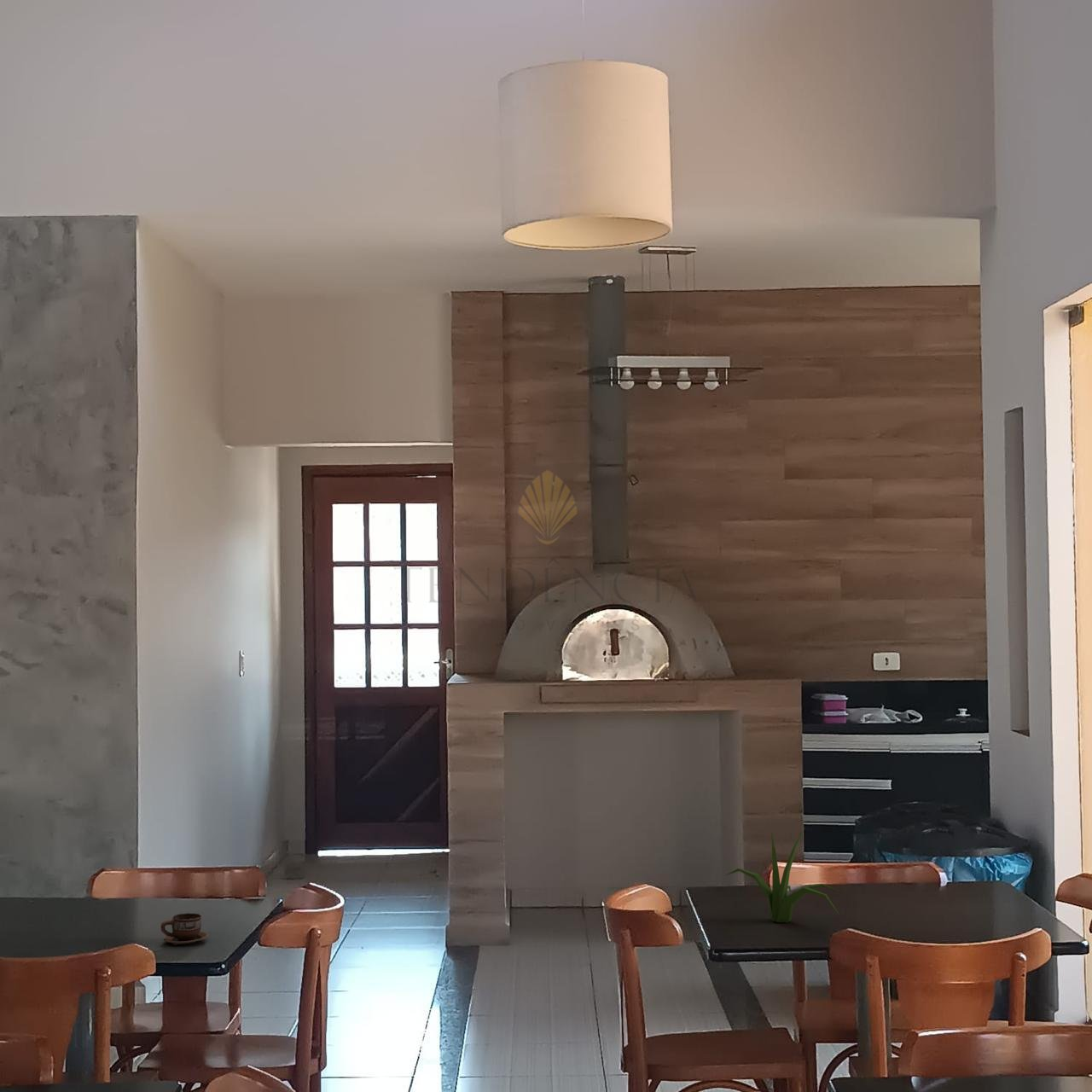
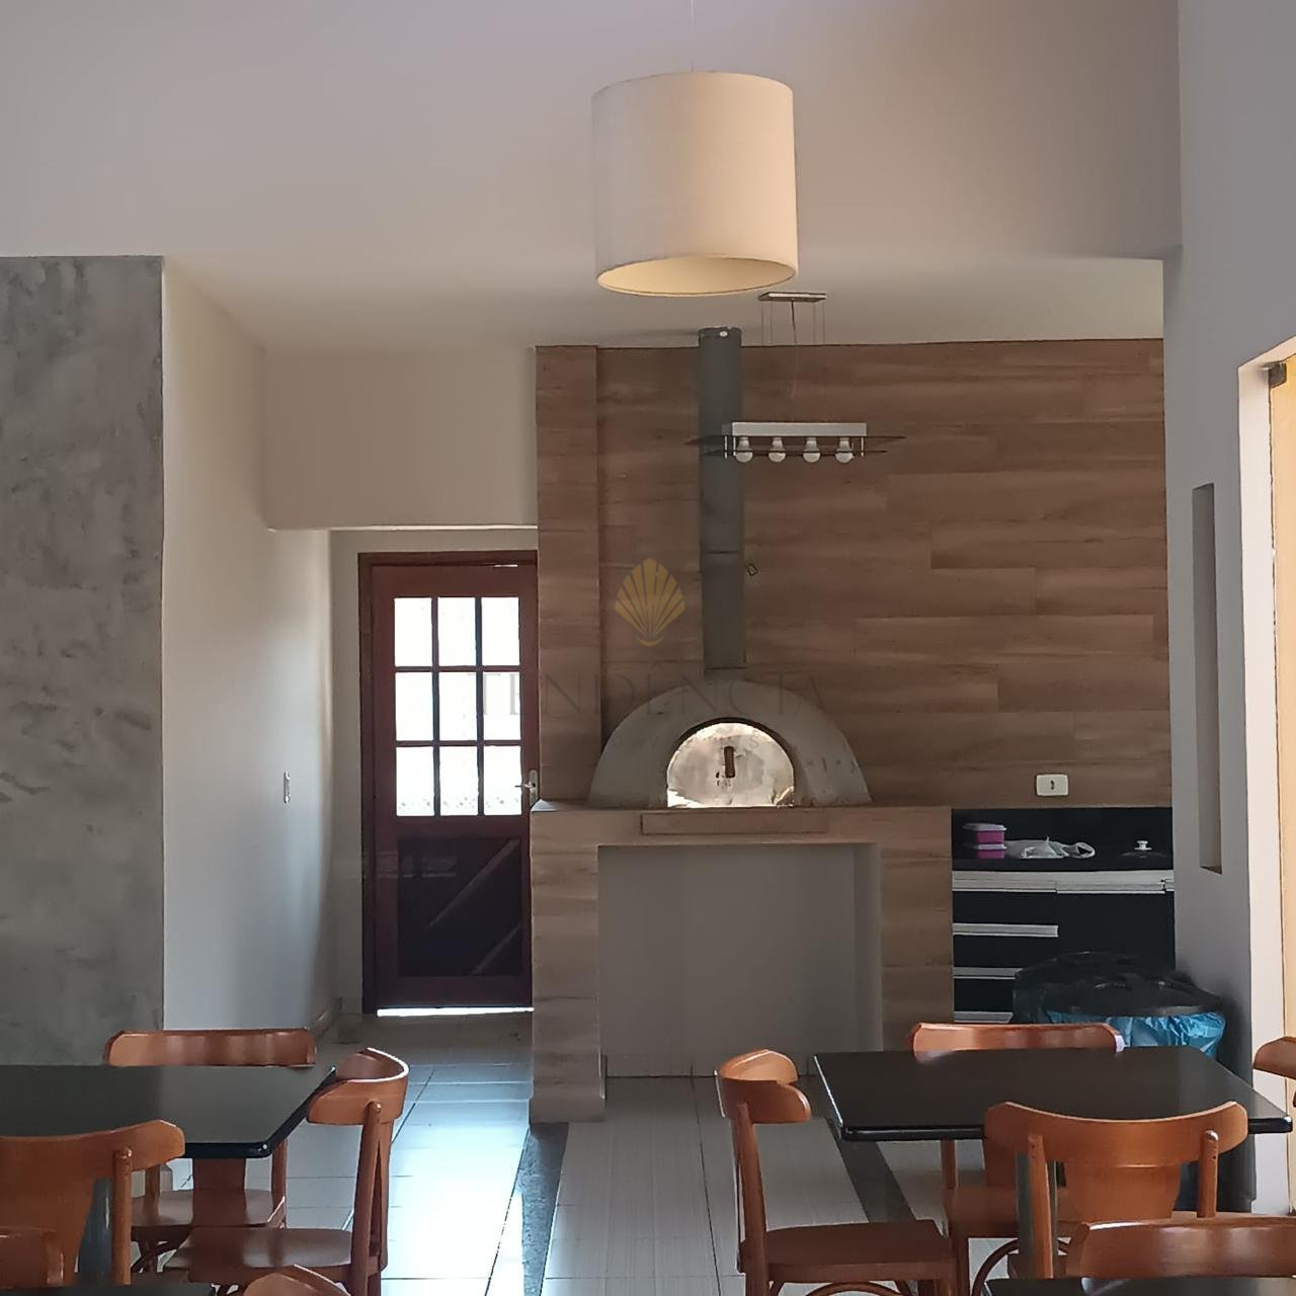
- cup [160,913,209,946]
- plant [723,828,839,924]
